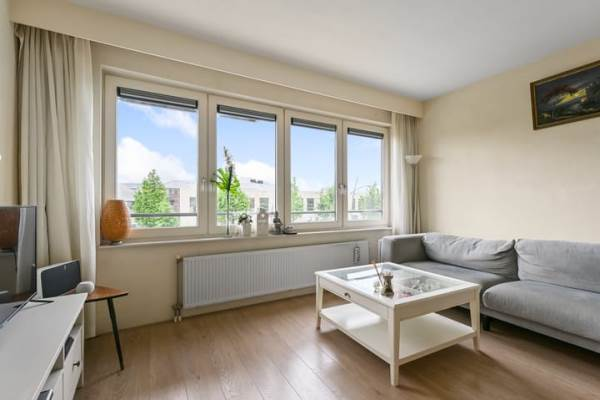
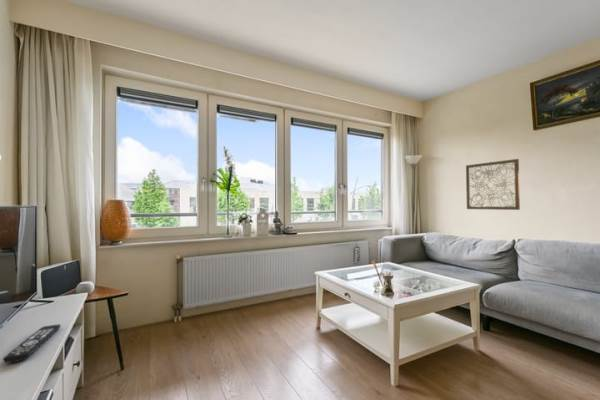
+ wall art [465,158,521,211]
+ remote control [2,323,62,364]
